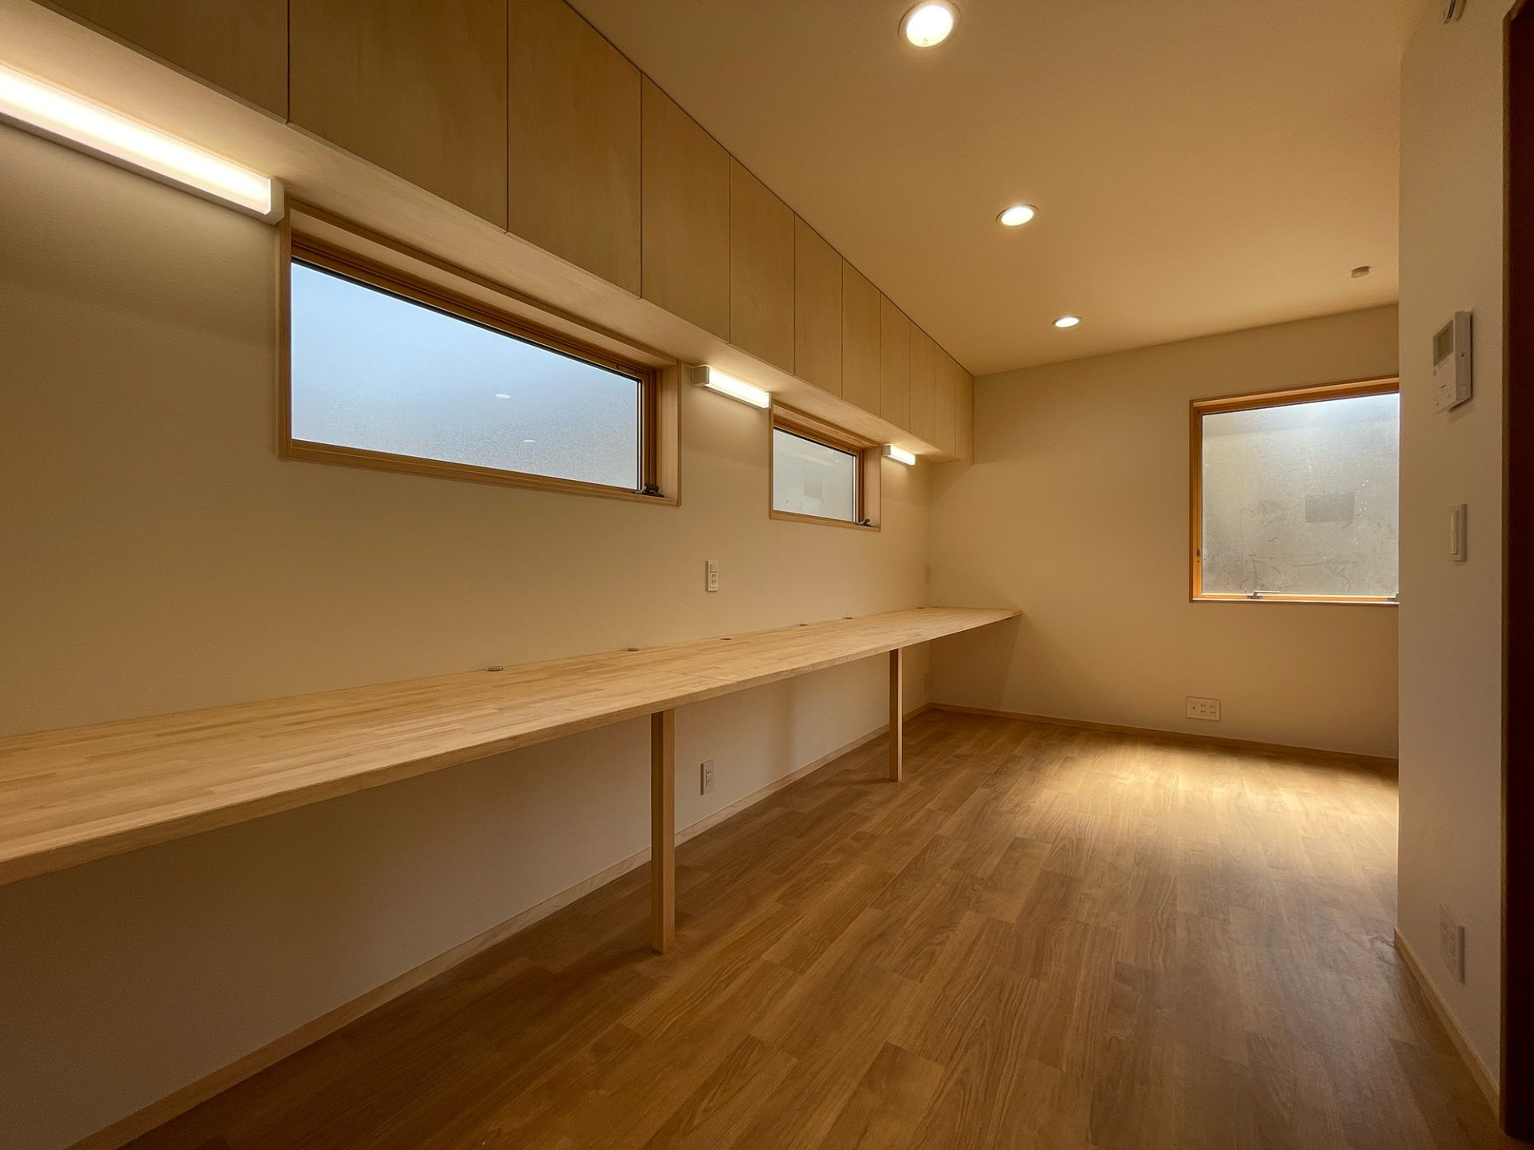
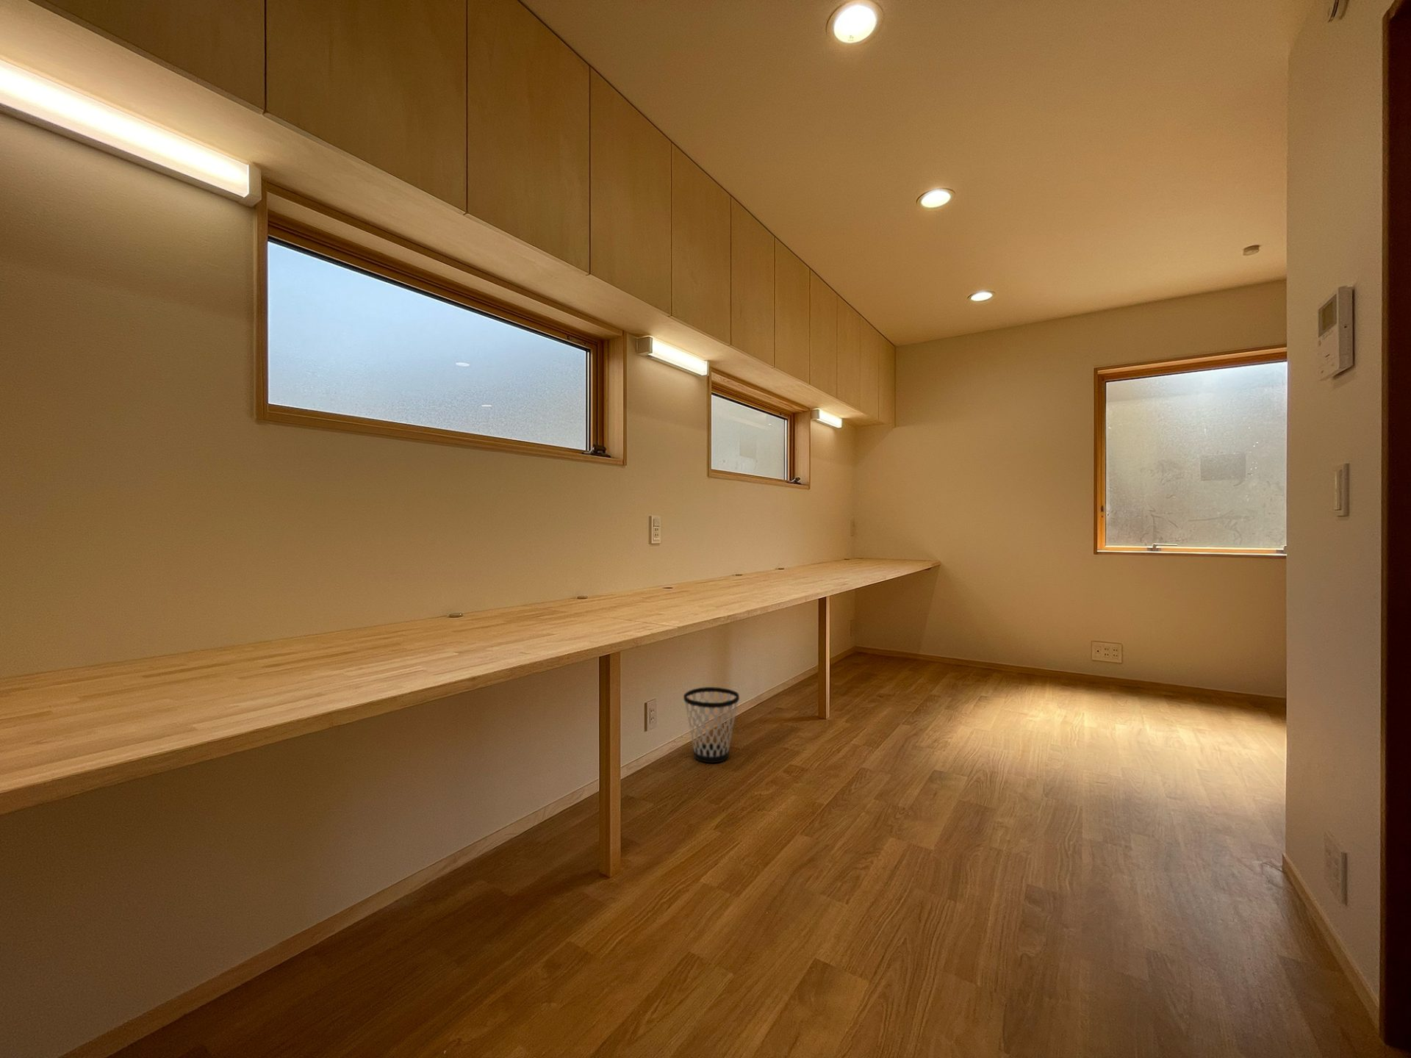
+ wastebasket [682,686,740,765]
